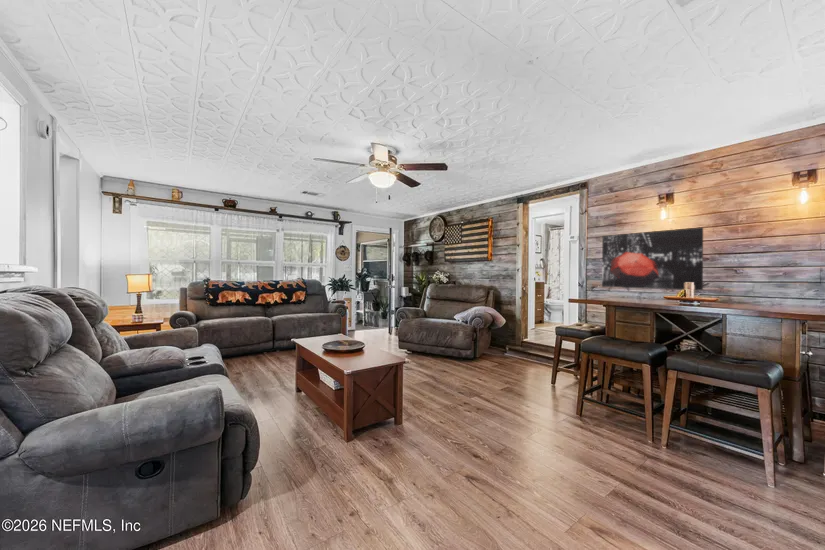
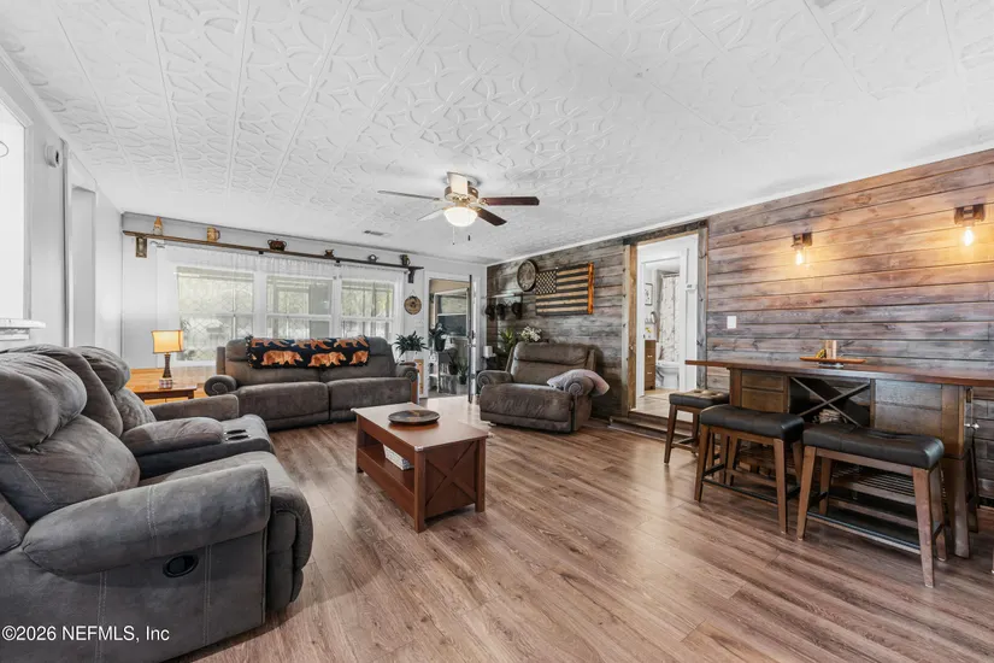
- wall art [601,226,704,291]
